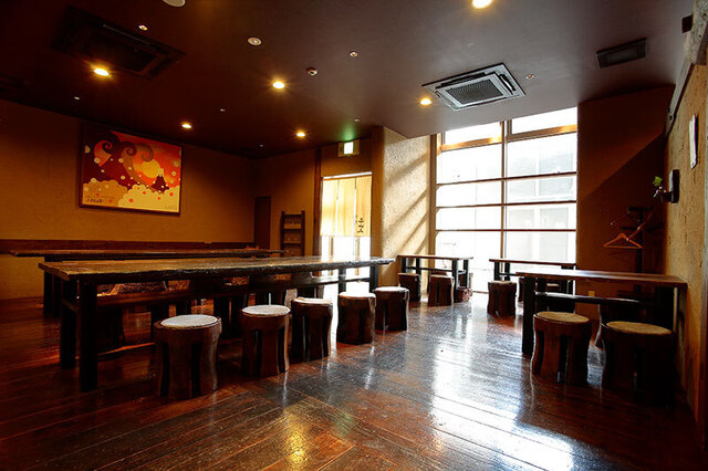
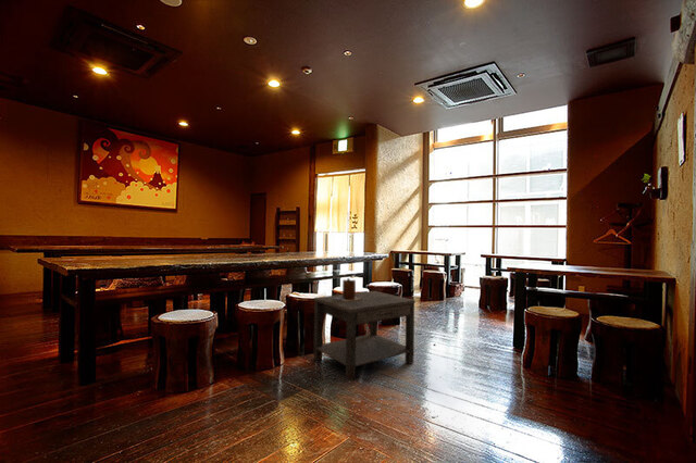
+ ceramic jug [333,277,362,302]
+ side table [313,290,417,381]
